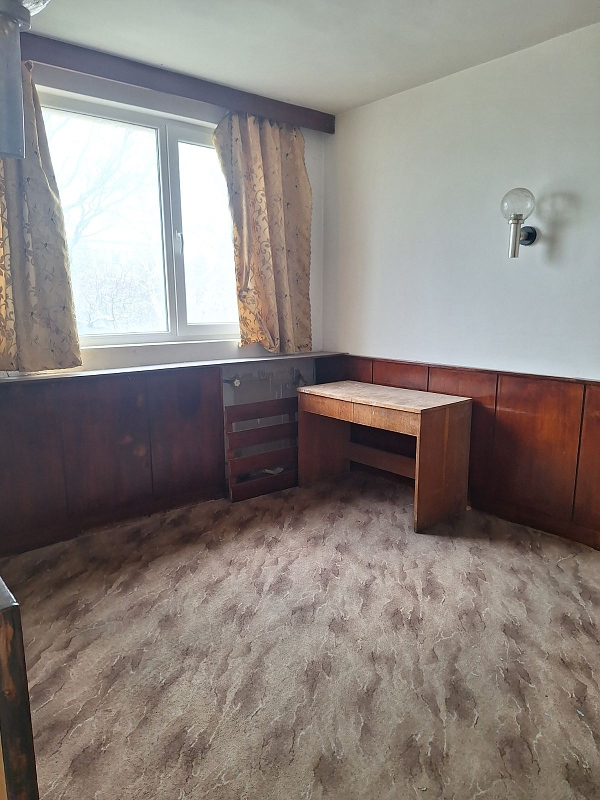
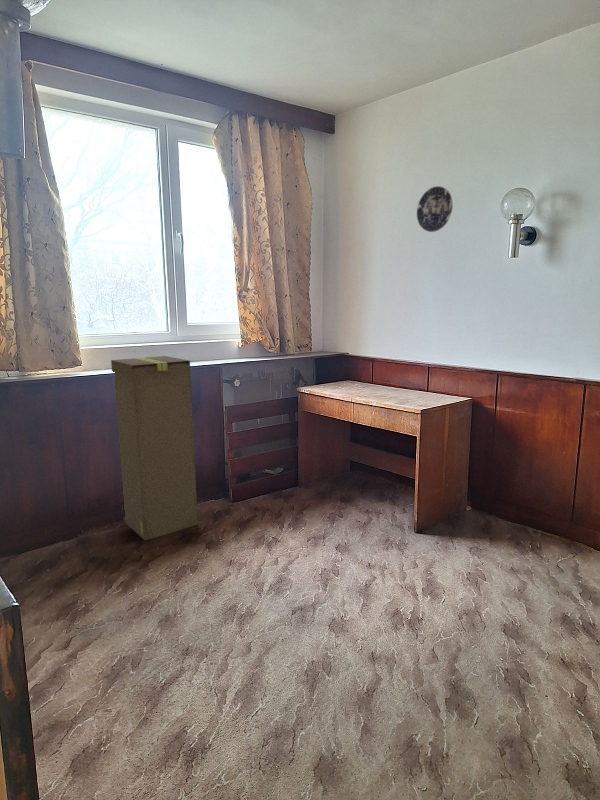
+ plate [416,185,454,233]
+ cardboard box [110,355,199,541]
